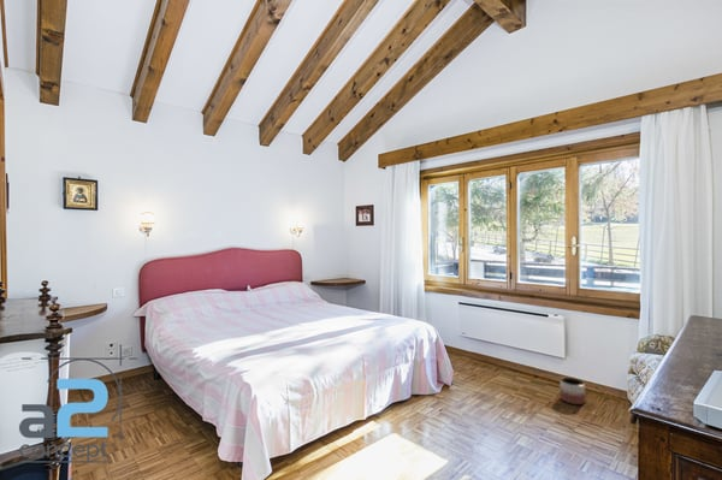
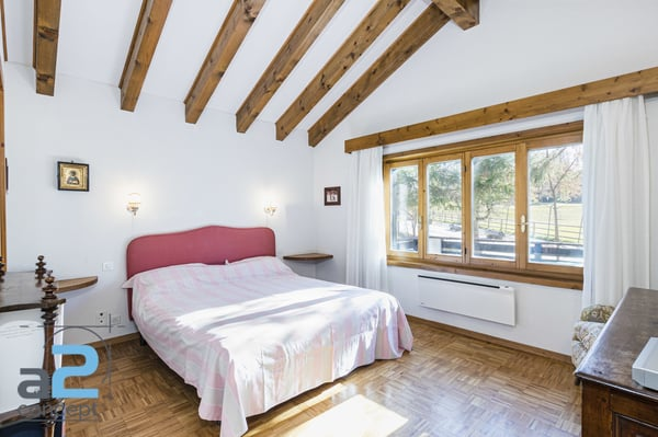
- planter [560,377,586,405]
